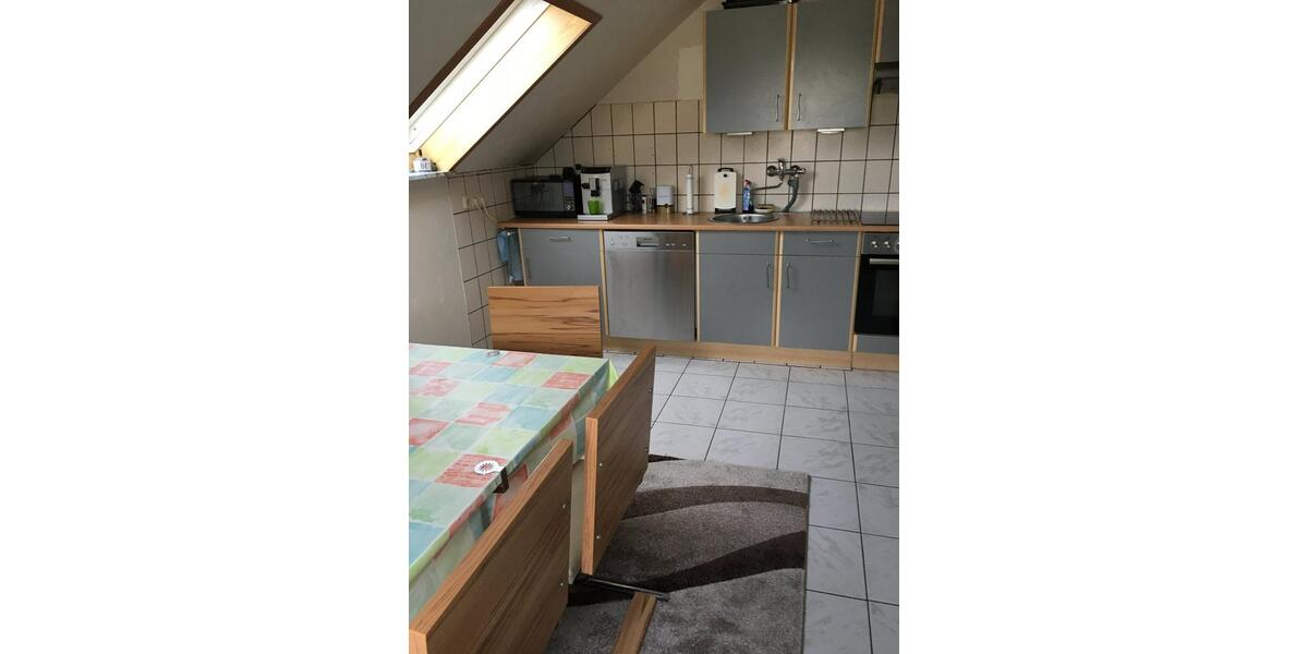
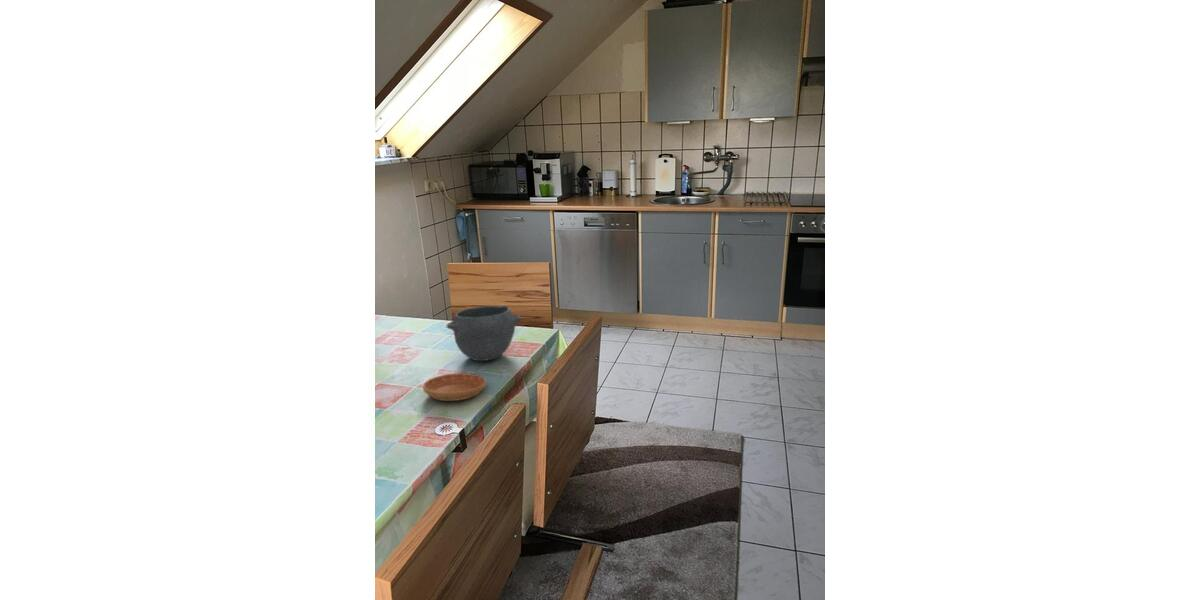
+ saucer [422,372,487,402]
+ bowl [446,305,522,362]
